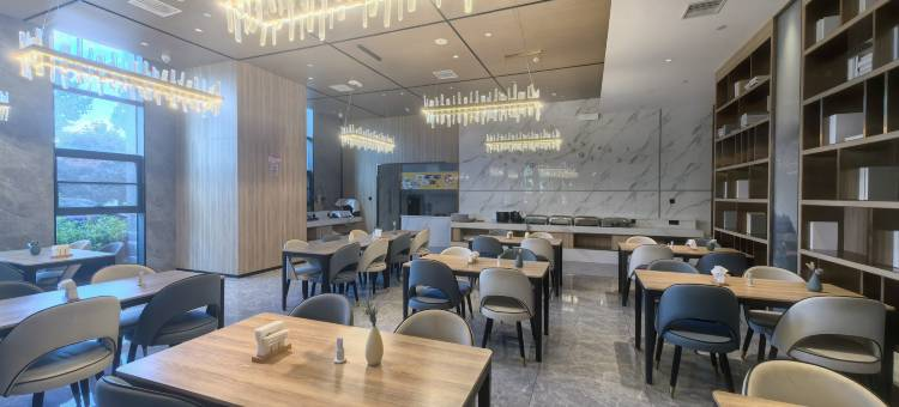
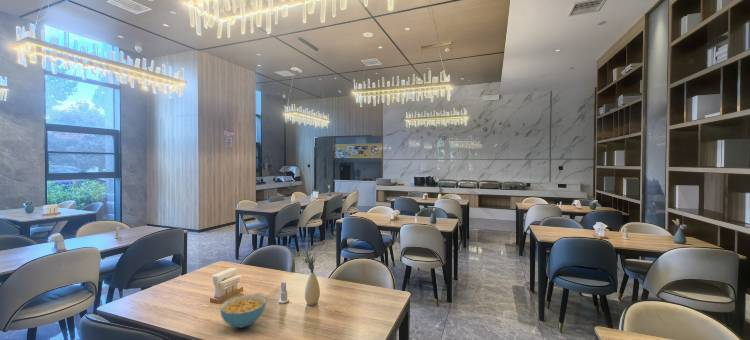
+ cereal bowl [219,294,267,329]
